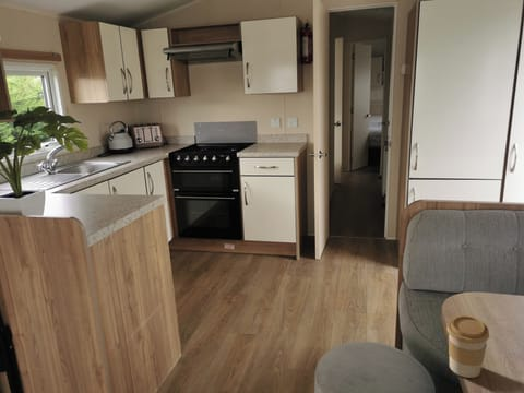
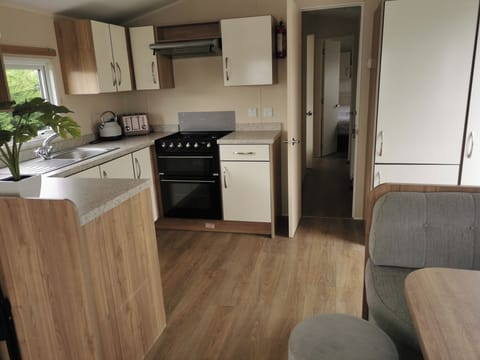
- coffee cup [445,314,490,379]
